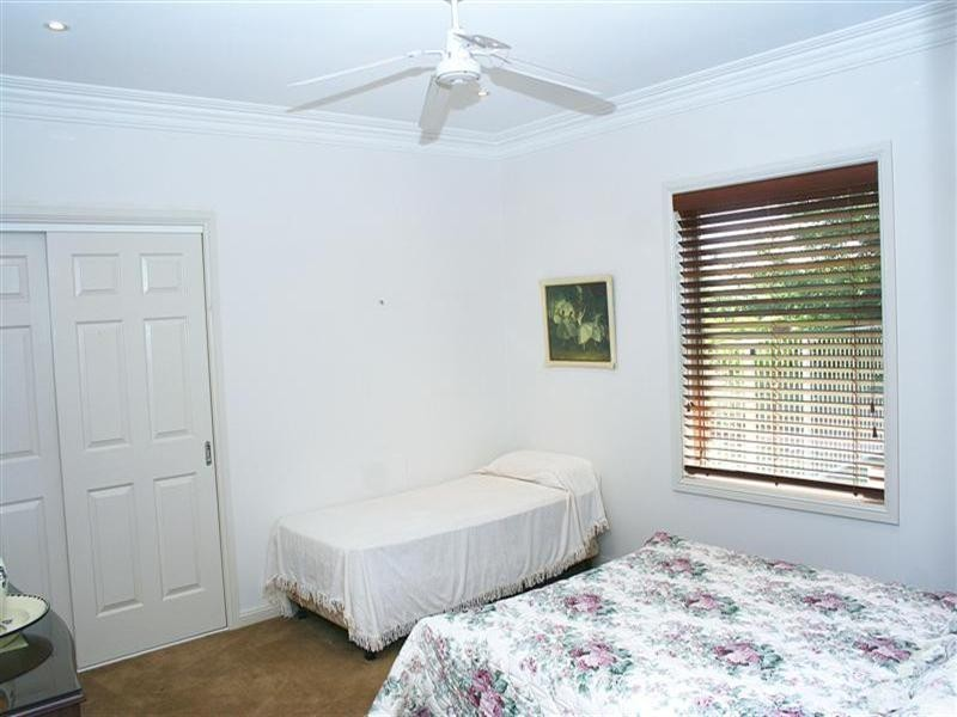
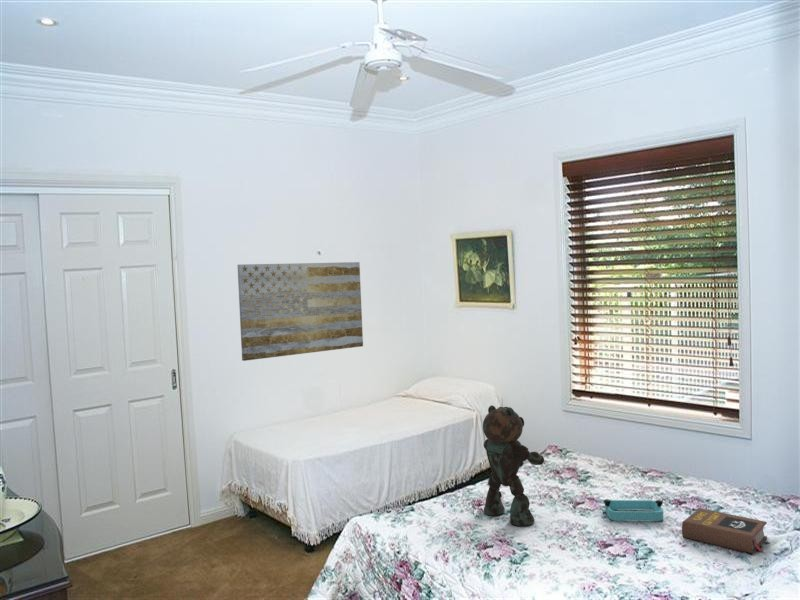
+ tray [602,499,664,522]
+ book [681,507,768,555]
+ wall art [236,261,364,362]
+ teddy bear [482,405,545,527]
